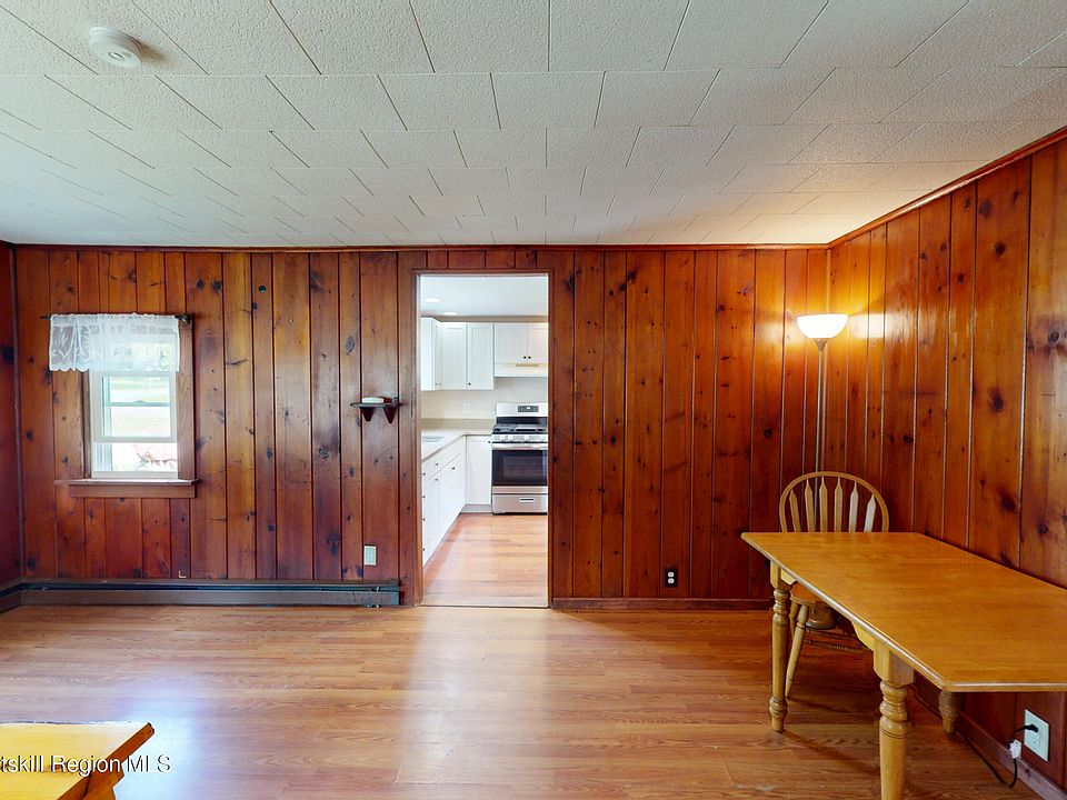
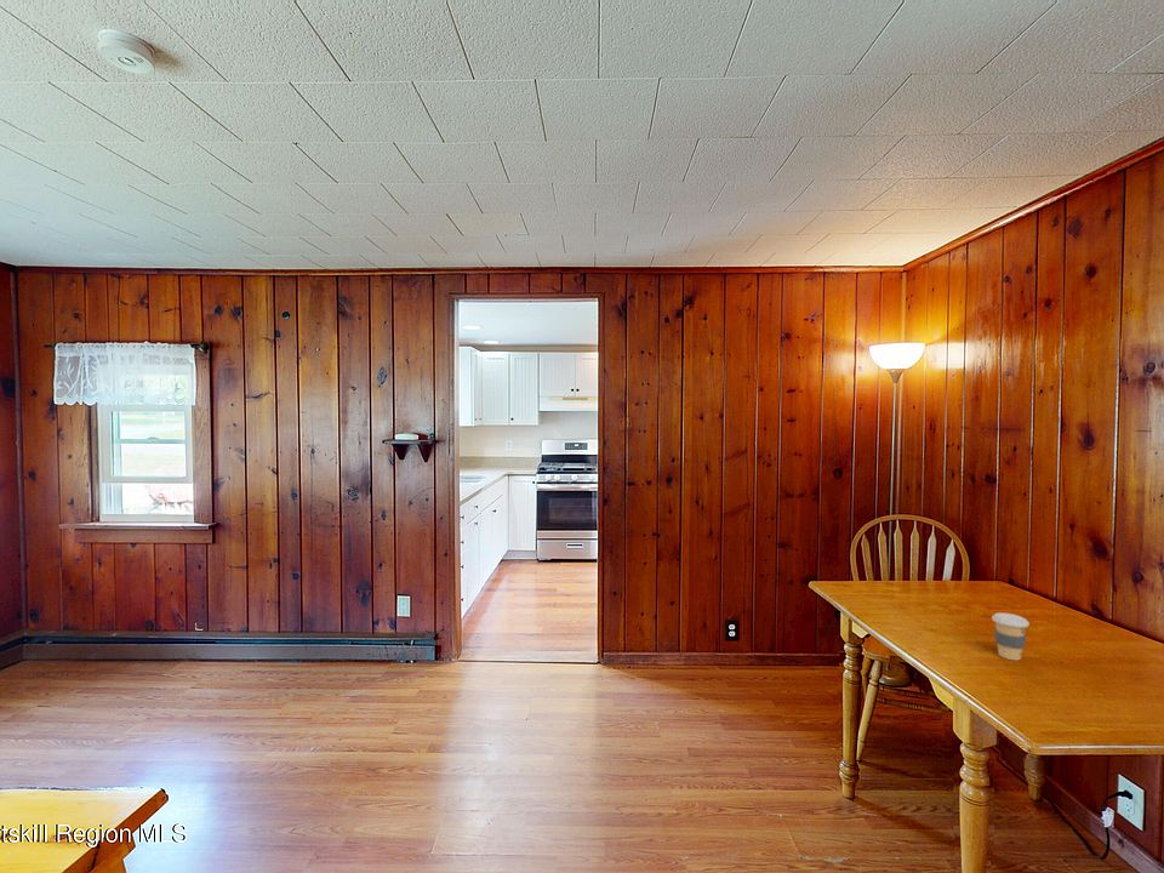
+ coffee cup [991,612,1031,662]
